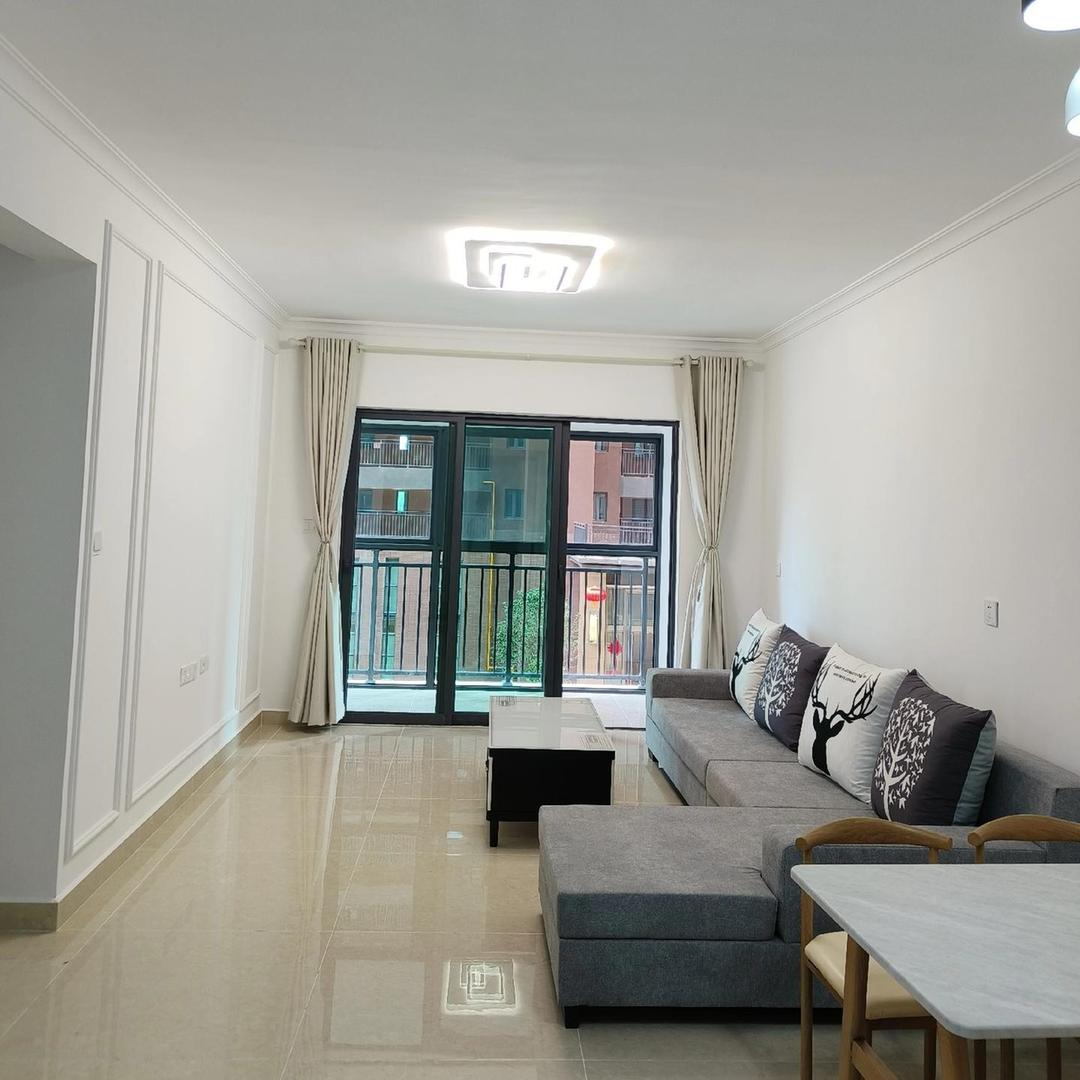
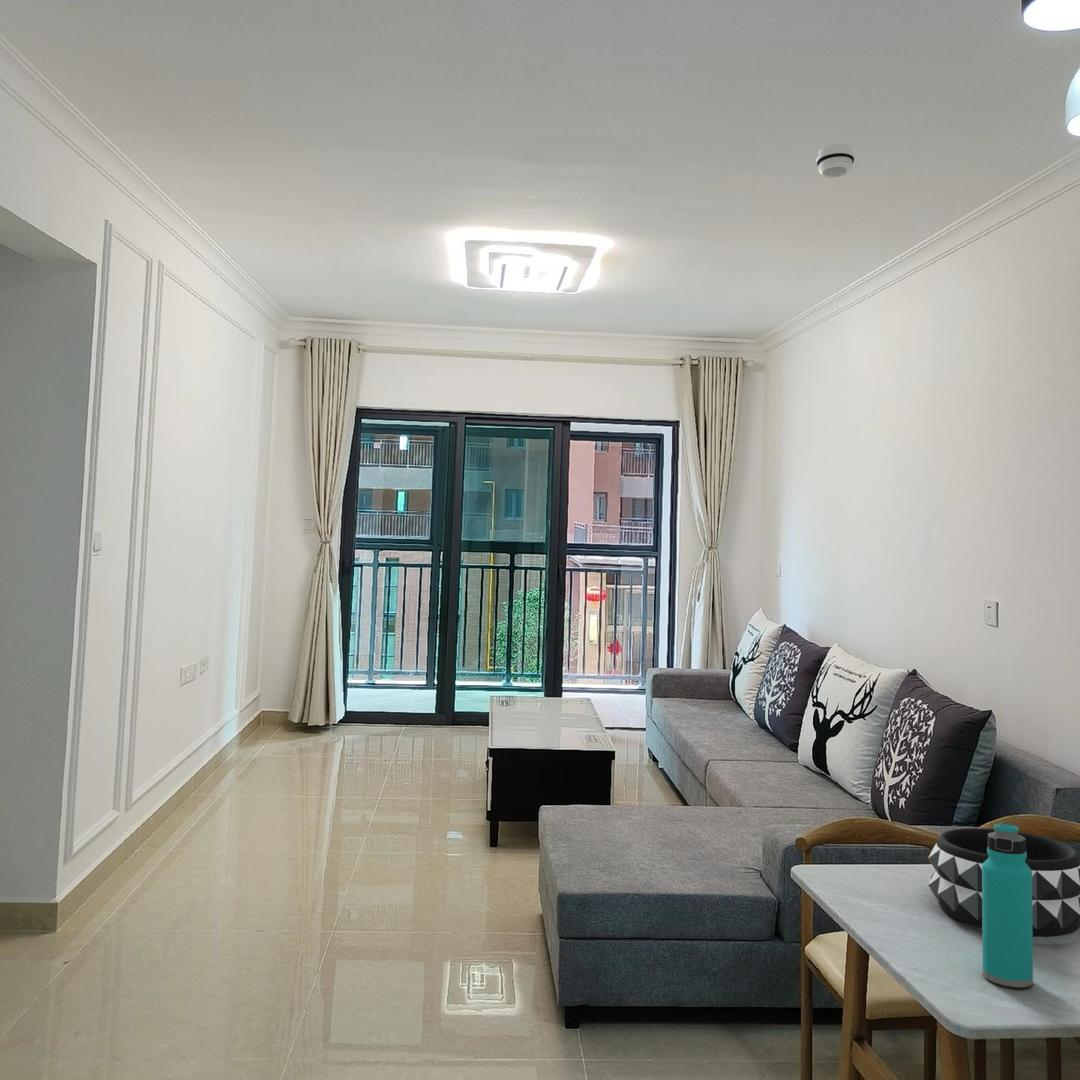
+ smoke detector [815,143,856,179]
+ decorative bowl [927,827,1080,938]
+ water bottle [981,821,1034,988]
